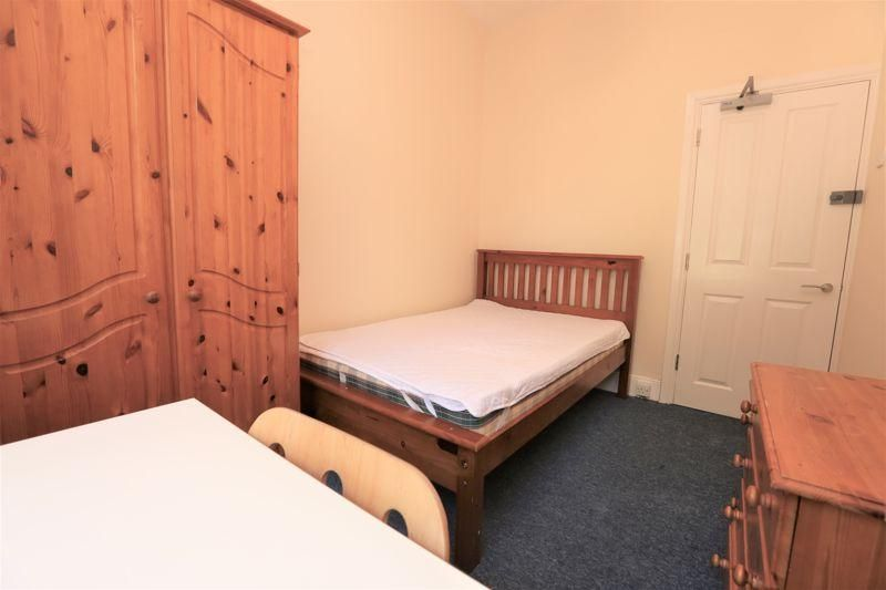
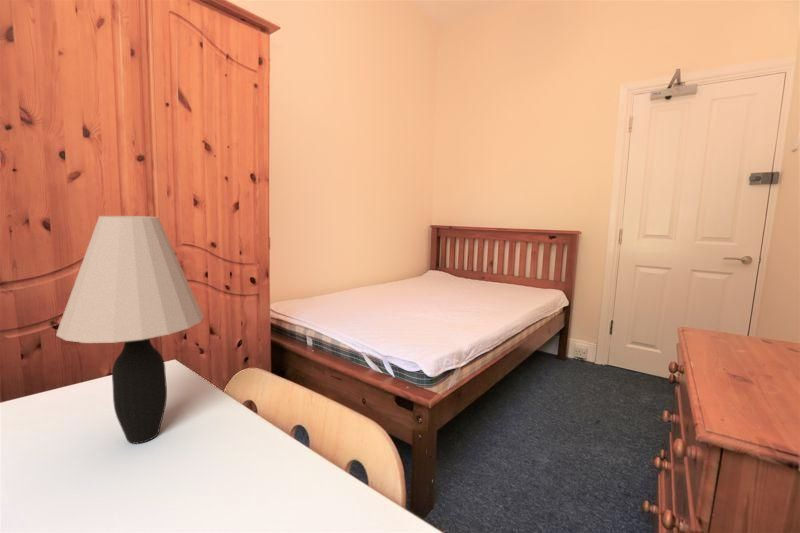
+ table lamp [55,215,205,445]
